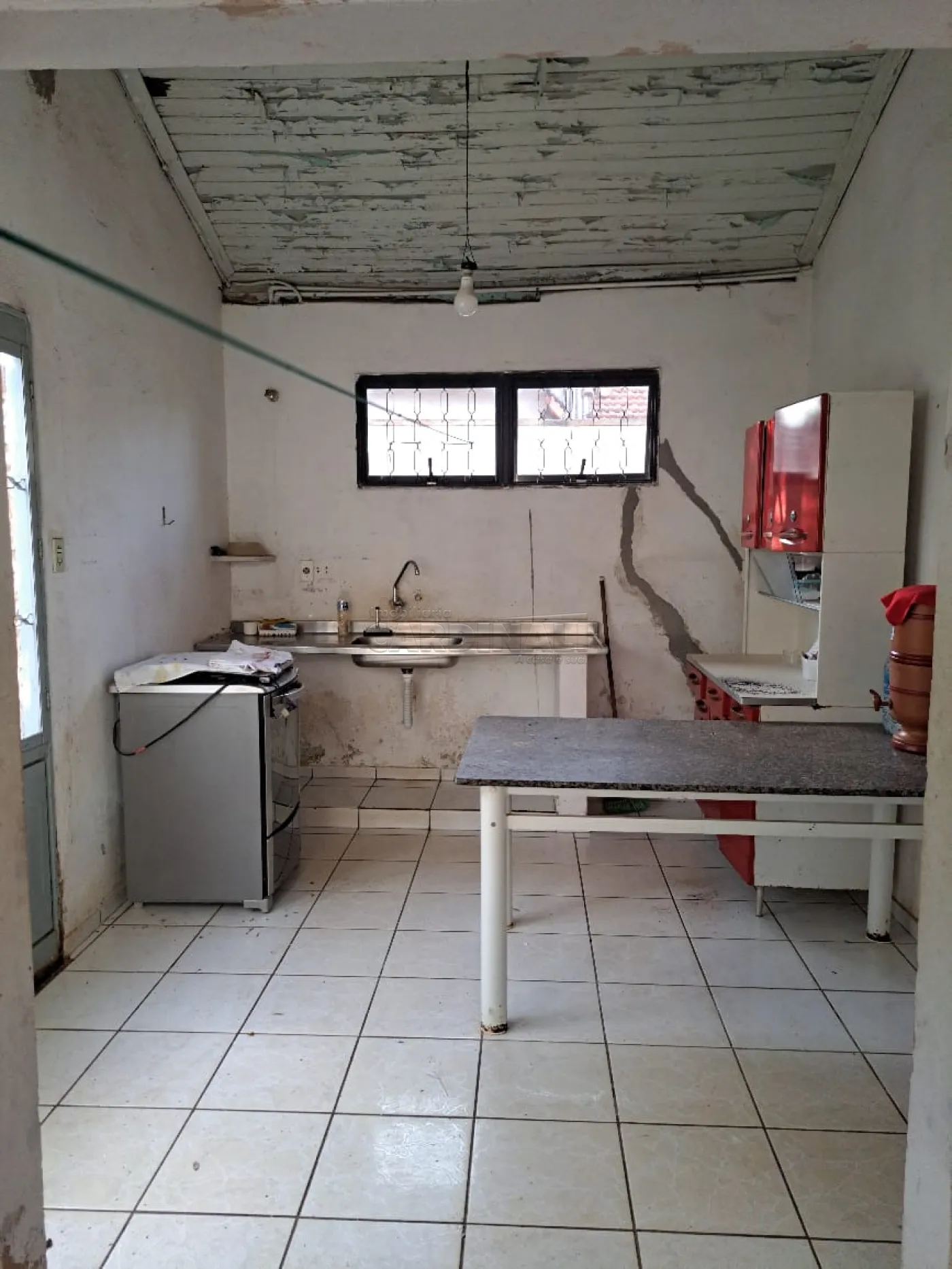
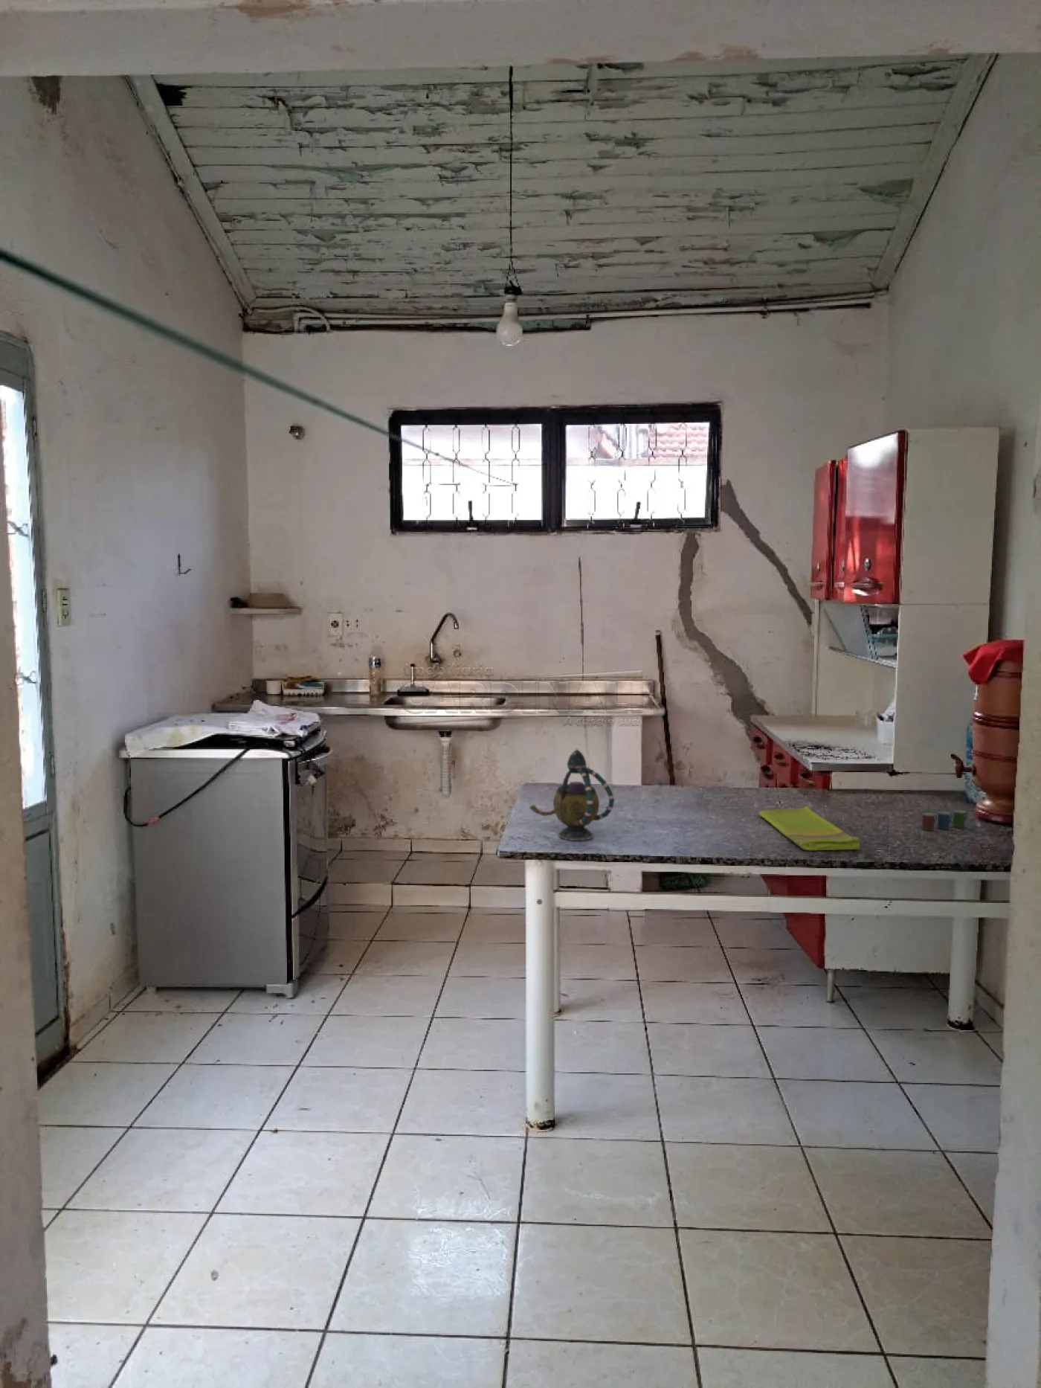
+ cup [922,809,968,831]
+ teapot [528,748,615,841]
+ dish towel [758,805,861,851]
